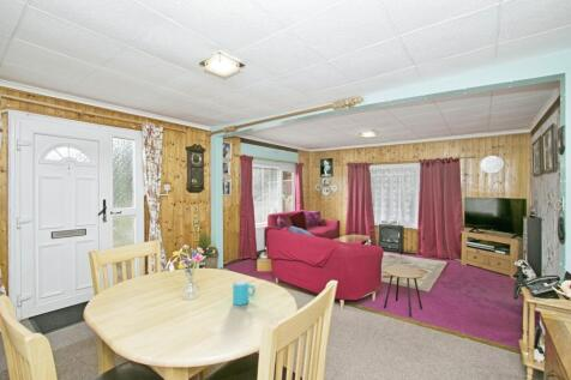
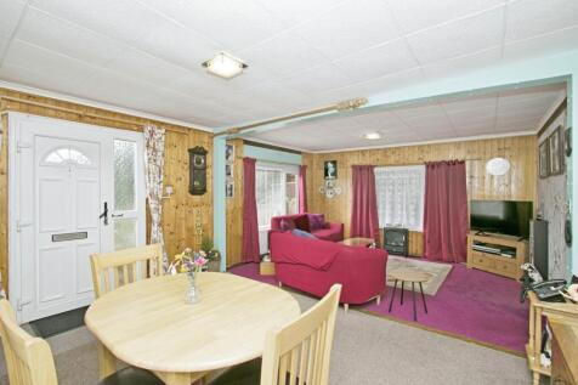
- cup [232,279,256,307]
